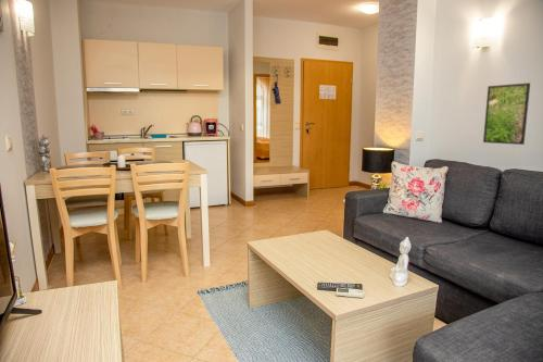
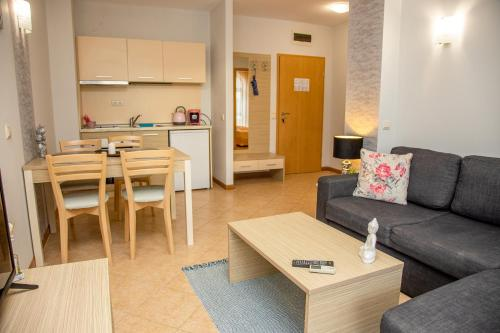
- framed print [482,82,531,146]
